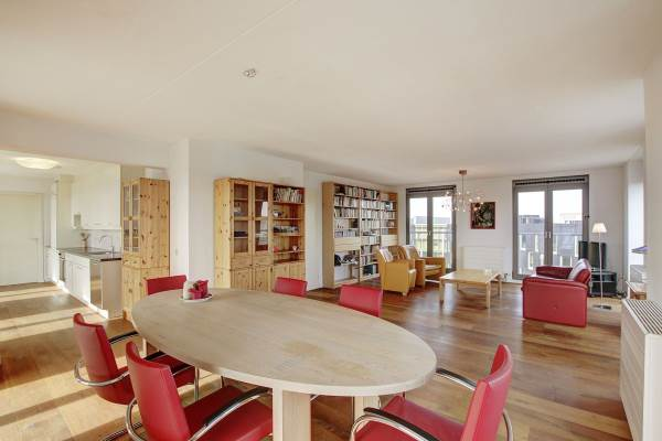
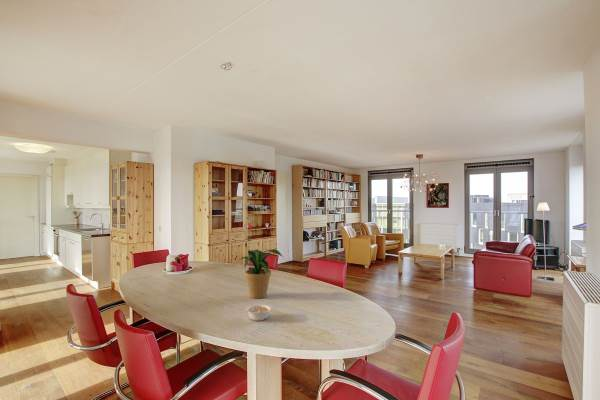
+ potted plant [232,248,285,299]
+ legume [245,303,272,322]
